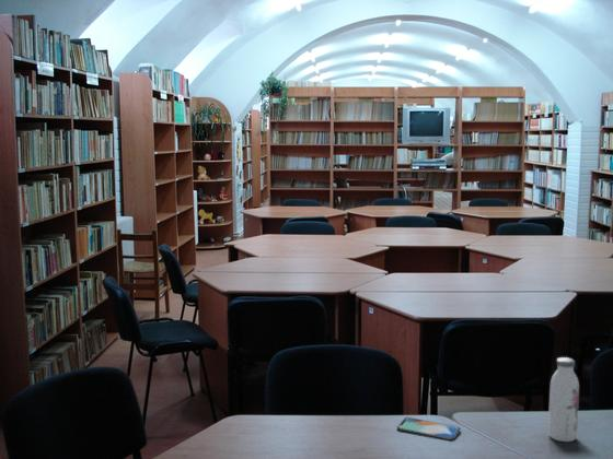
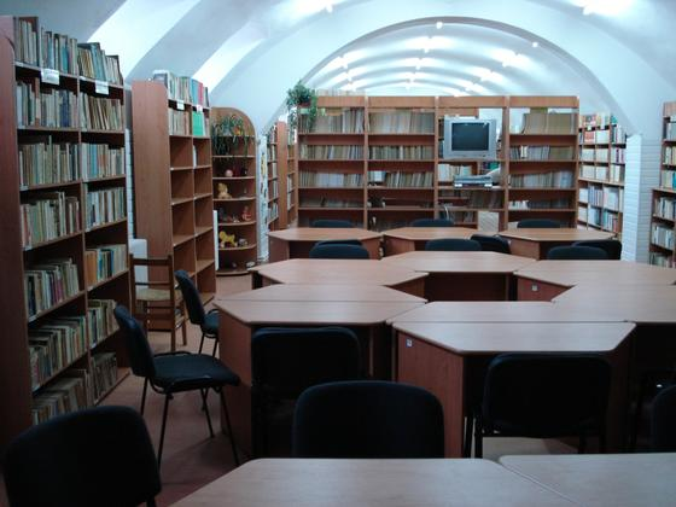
- water bottle [547,356,580,443]
- smartphone [396,416,462,442]
